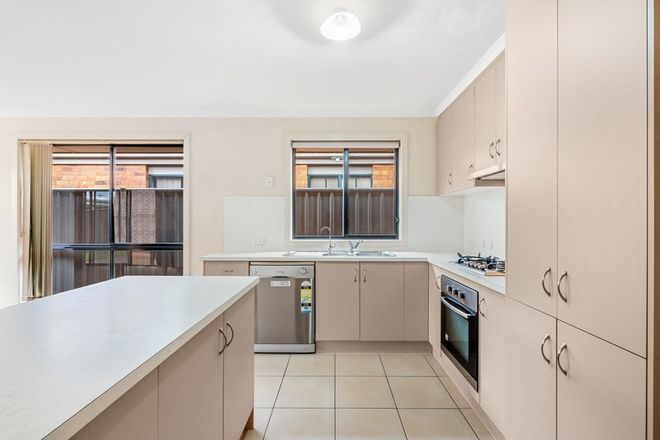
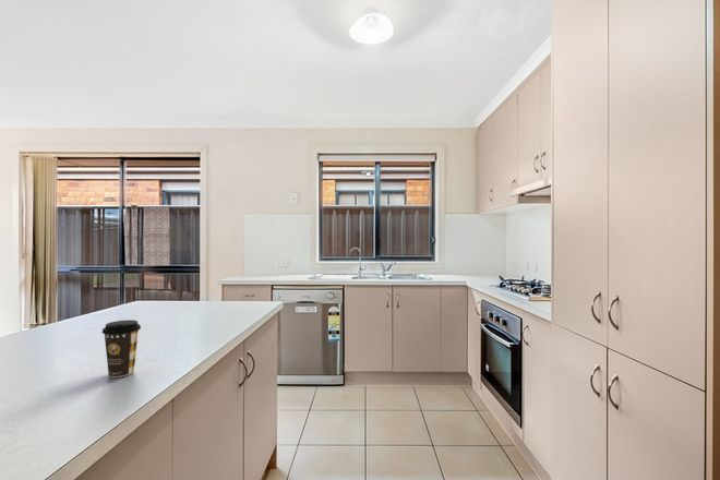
+ coffee cup [101,319,142,379]
